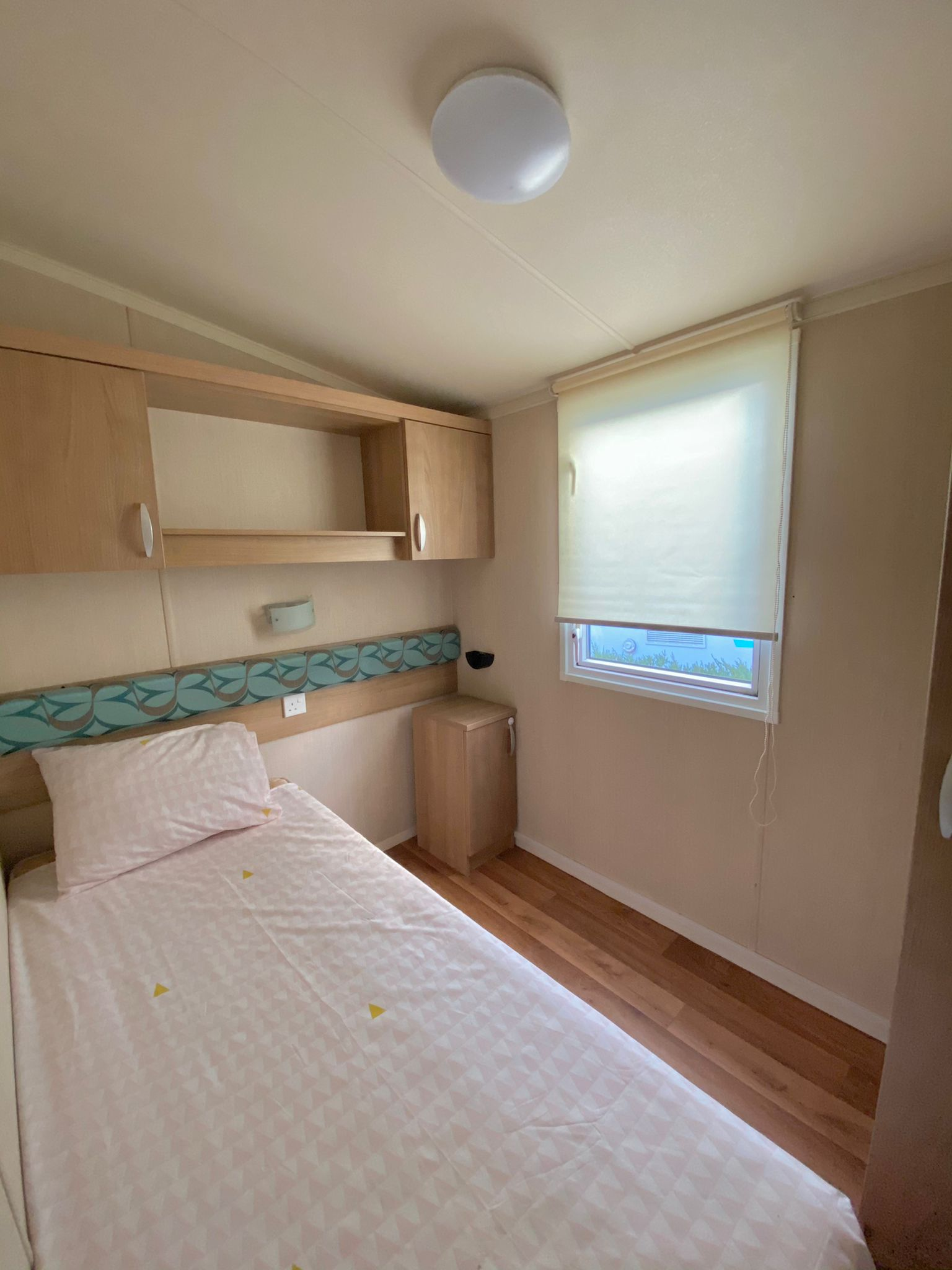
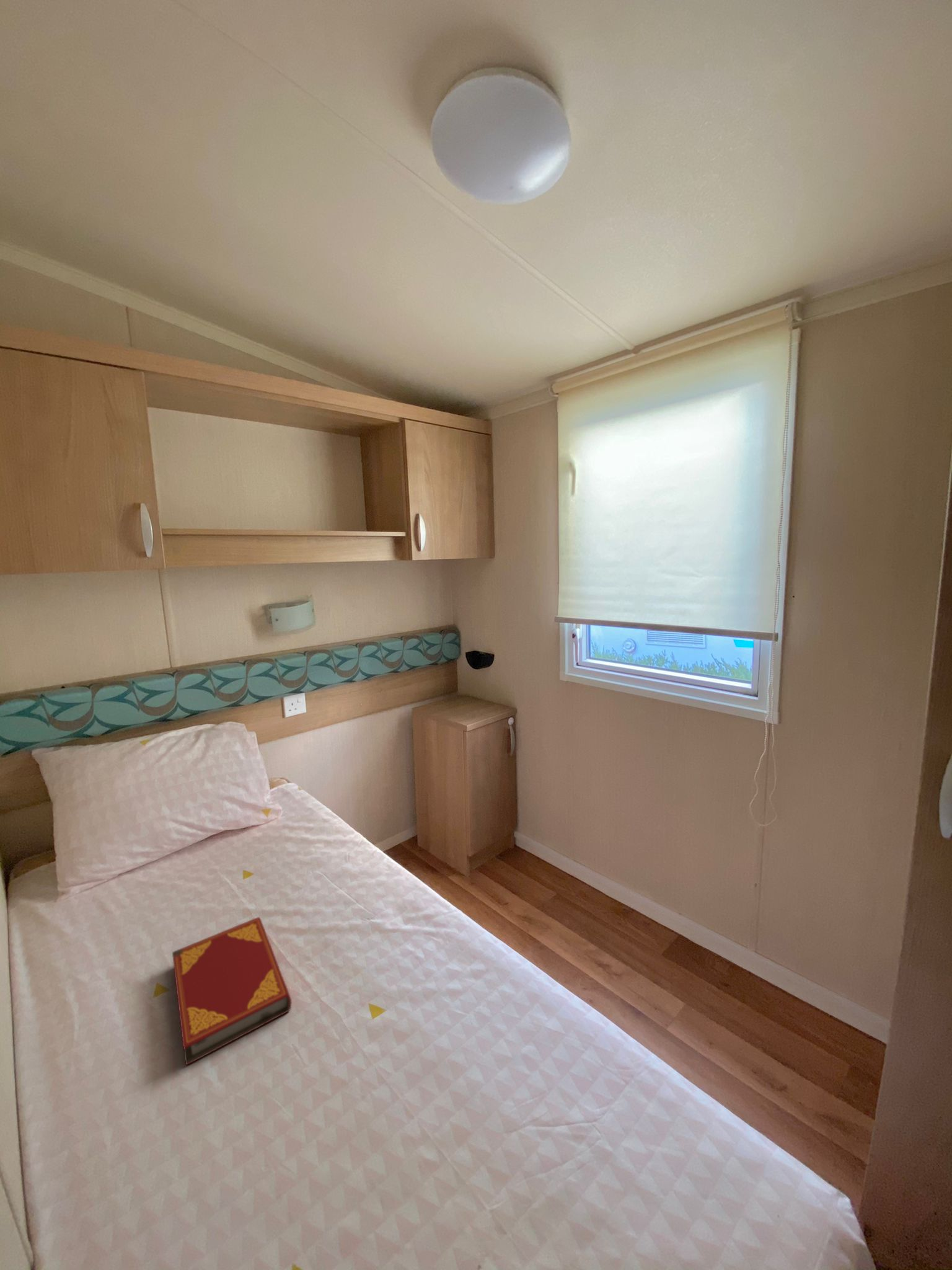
+ hardback book [172,917,292,1066]
